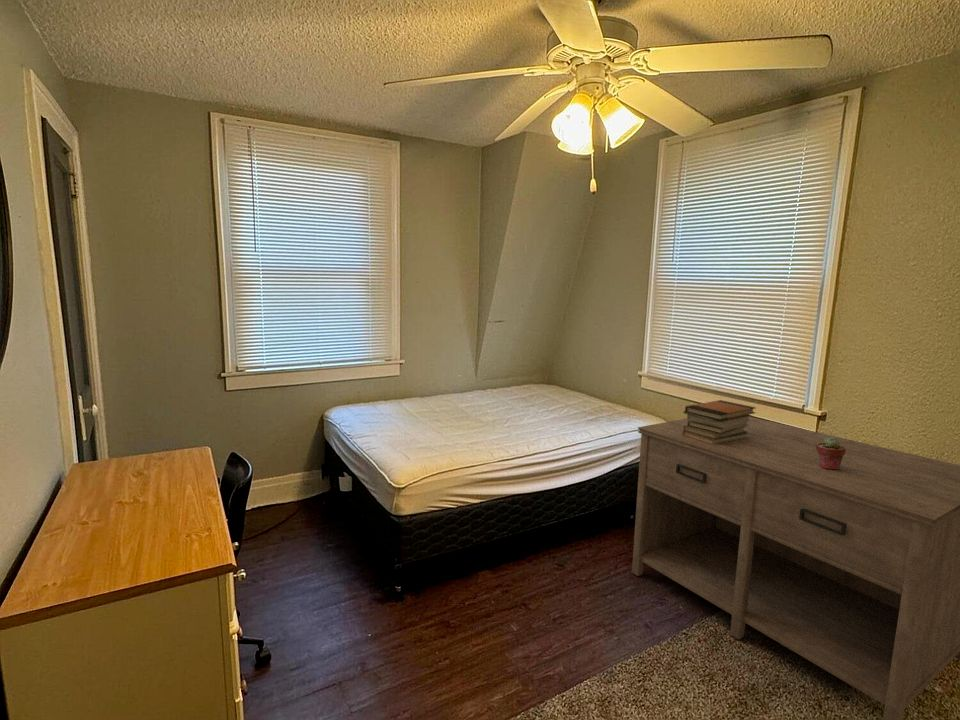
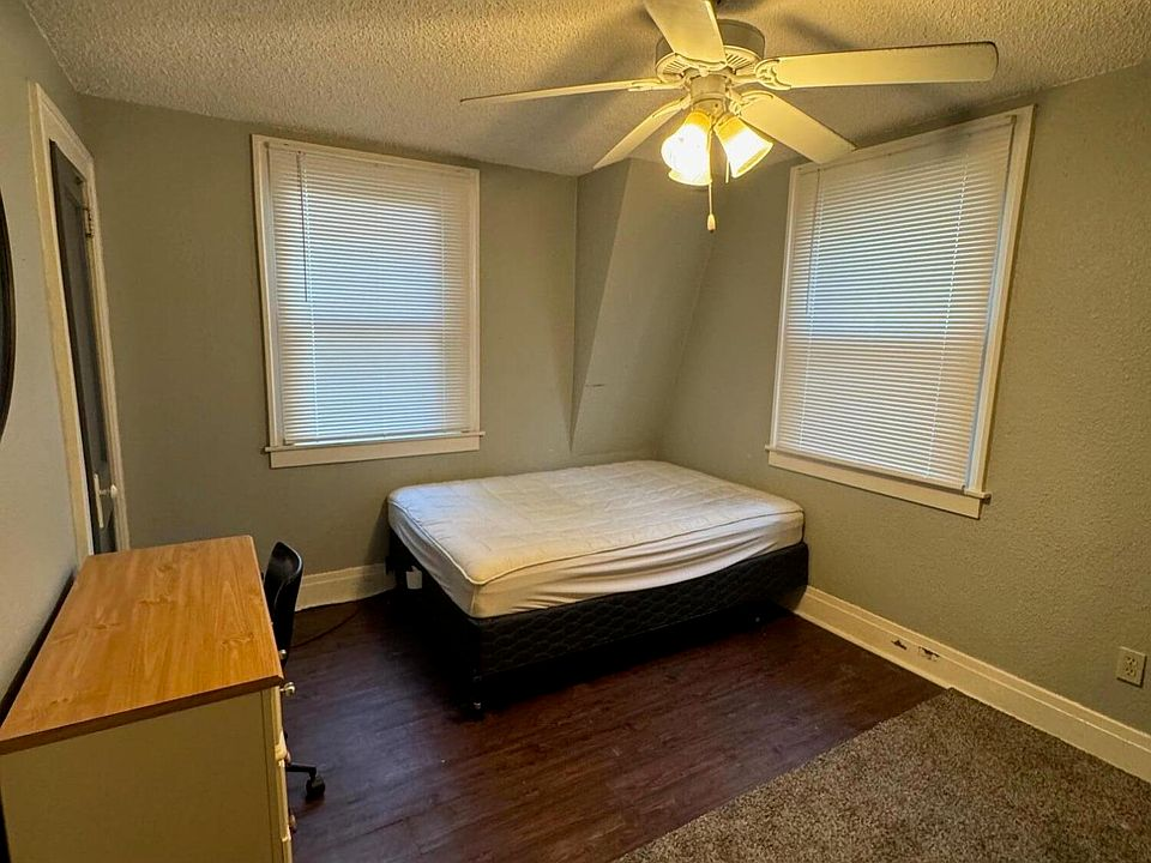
- nightstand [631,416,960,720]
- book stack [682,399,757,445]
- potted succulent [816,437,846,470]
